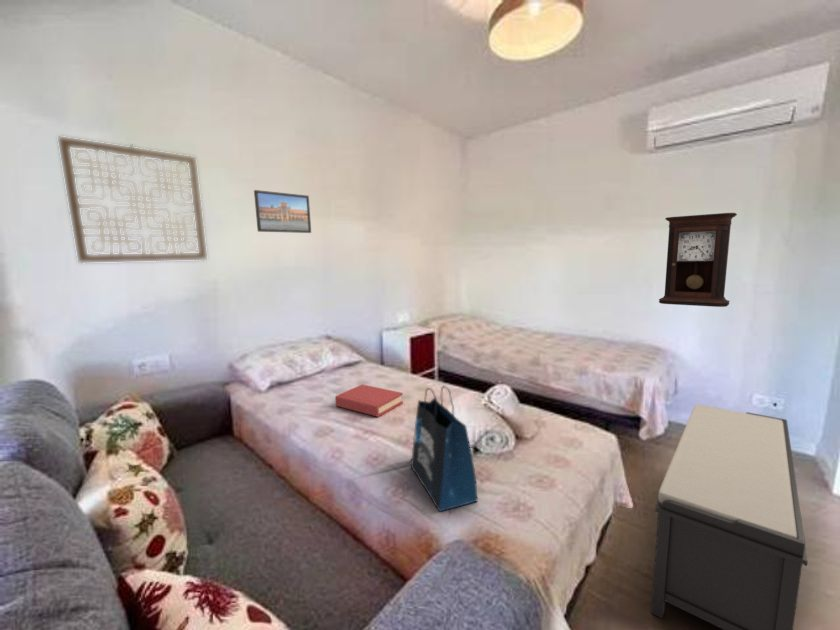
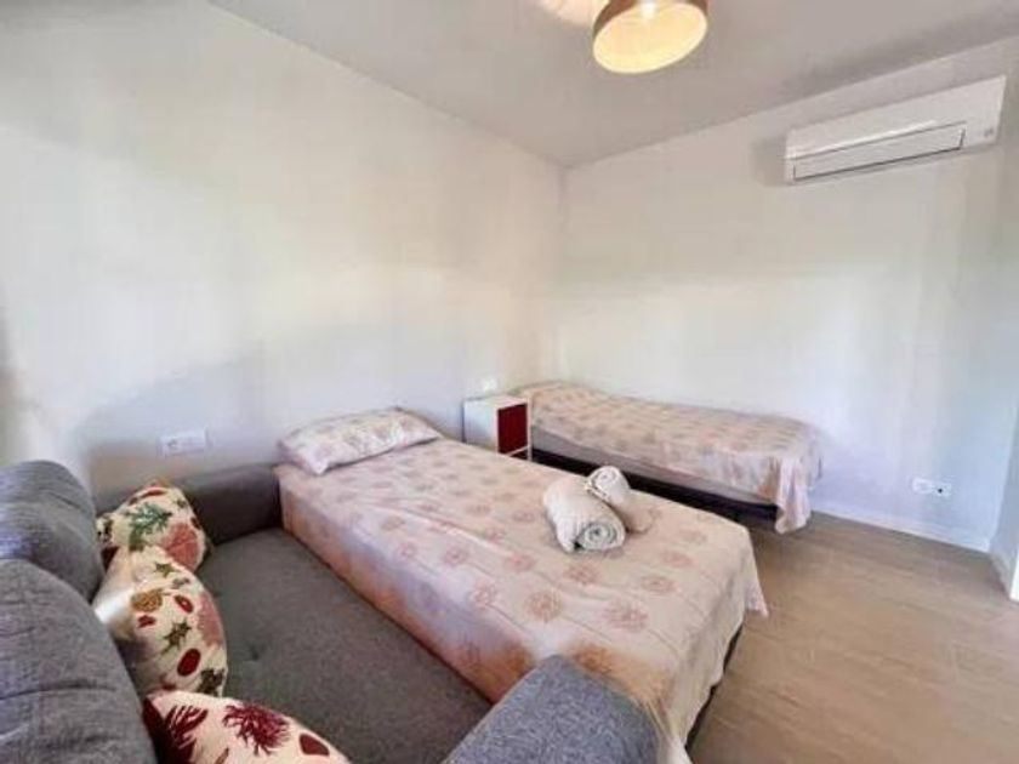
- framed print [253,189,312,234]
- tote bag [410,385,479,513]
- wall art [57,136,208,264]
- pendulum clock [658,212,738,308]
- hardback book [334,383,404,418]
- bench [650,403,809,630]
